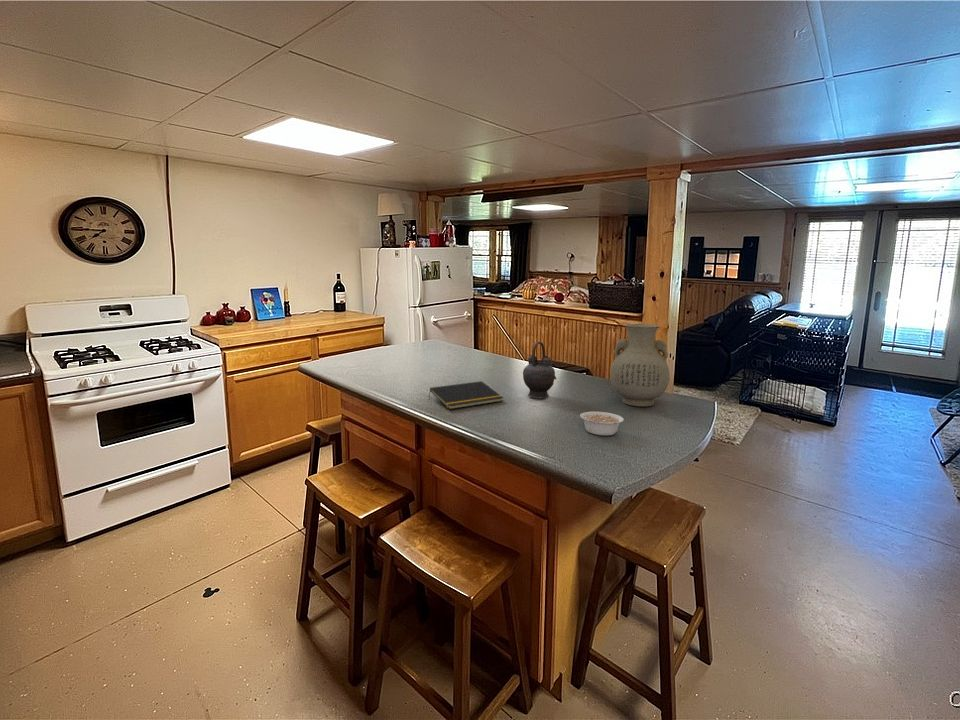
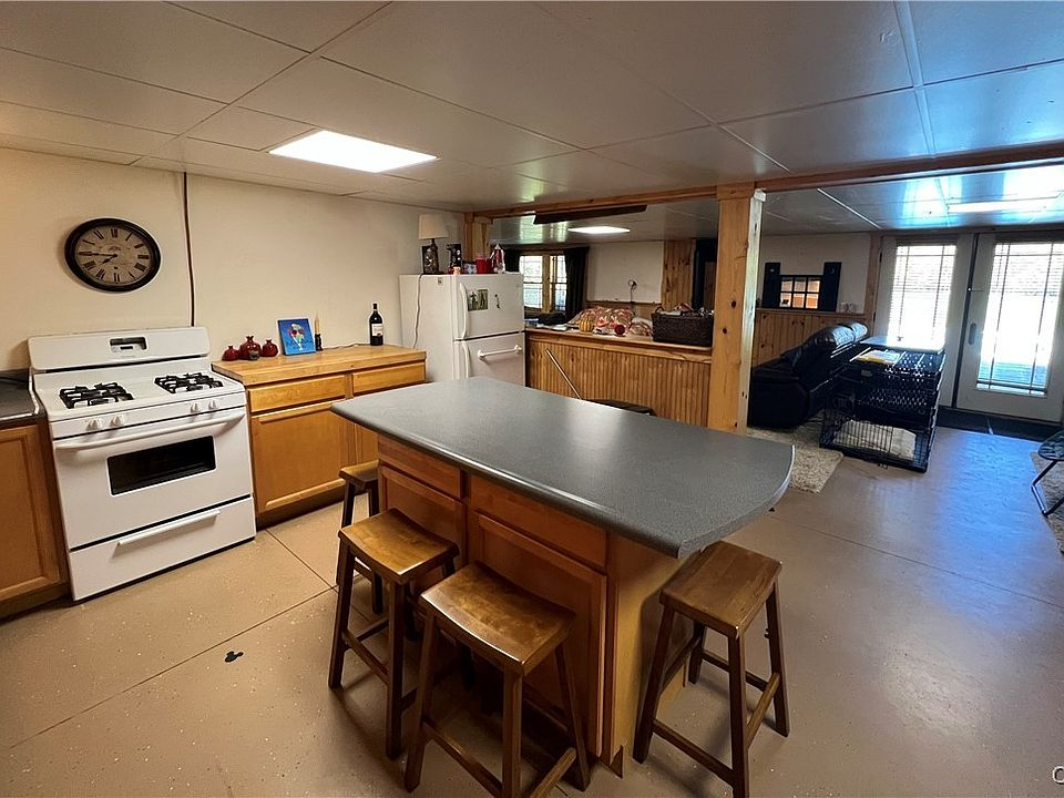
- legume [579,411,625,437]
- teapot [522,340,557,399]
- notepad [428,380,504,410]
- vase [609,323,671,408]
